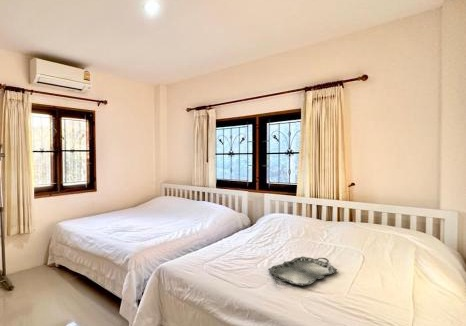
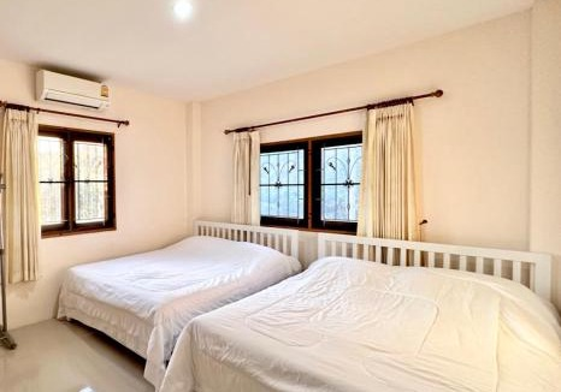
- serving tray [267,256,338,287]
